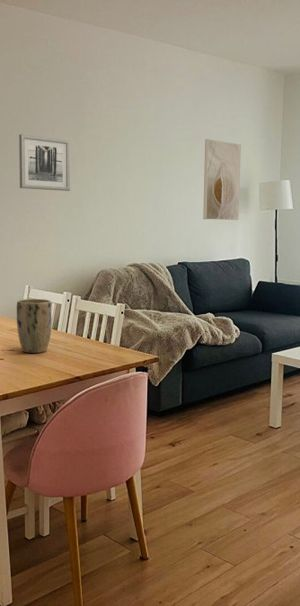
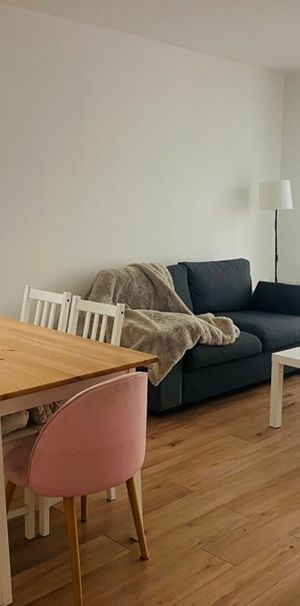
- plant pot [16,298,53,354]
- wall art [18,133,71,192]
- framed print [202,138,242,221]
